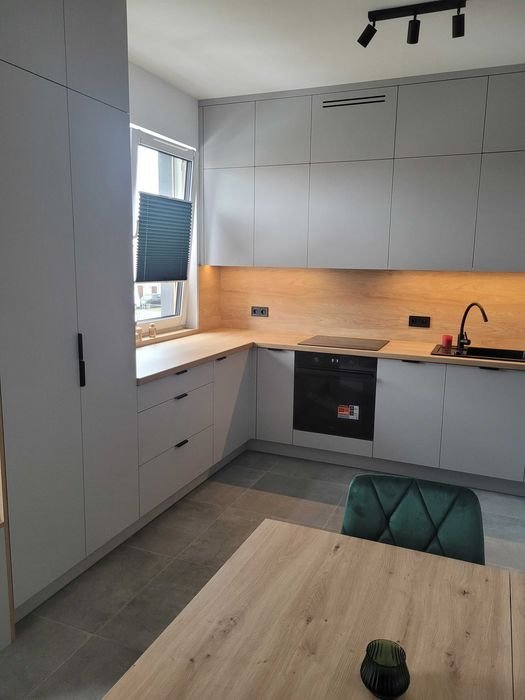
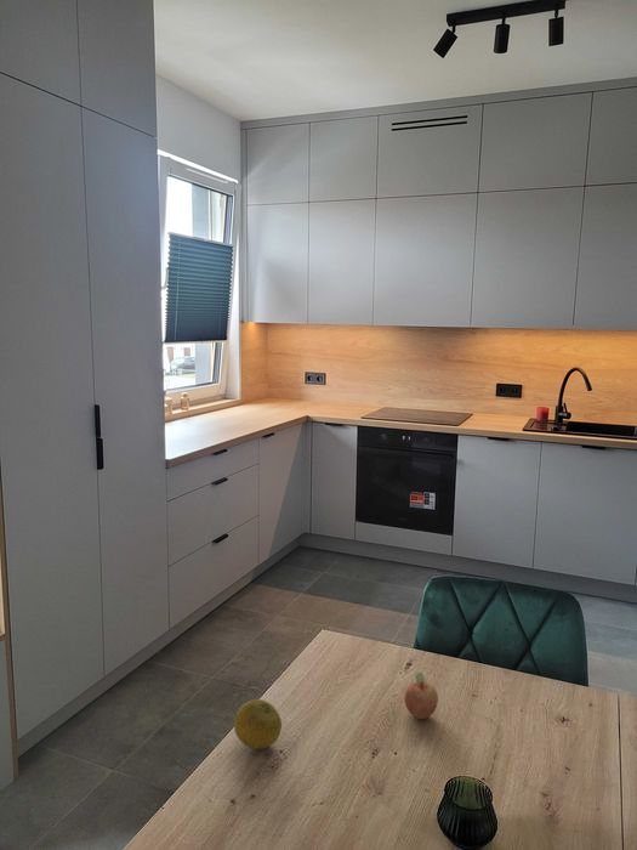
+ fruit [233,698,283,750]
+ fruit [403,669,439,720]
